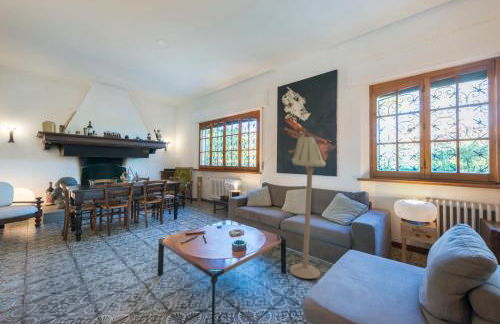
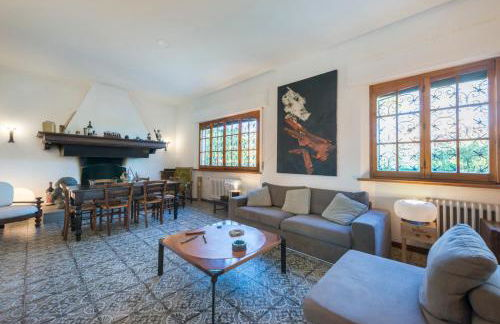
- floor lamp [289,134,327,280]
